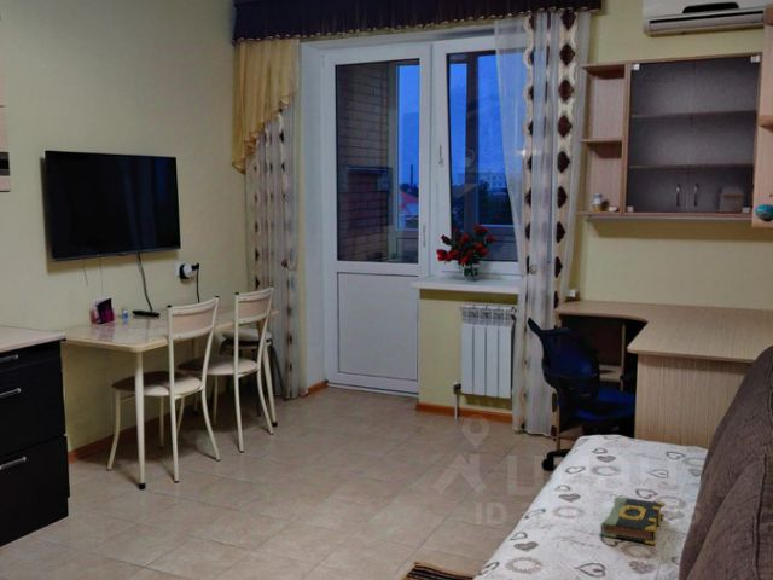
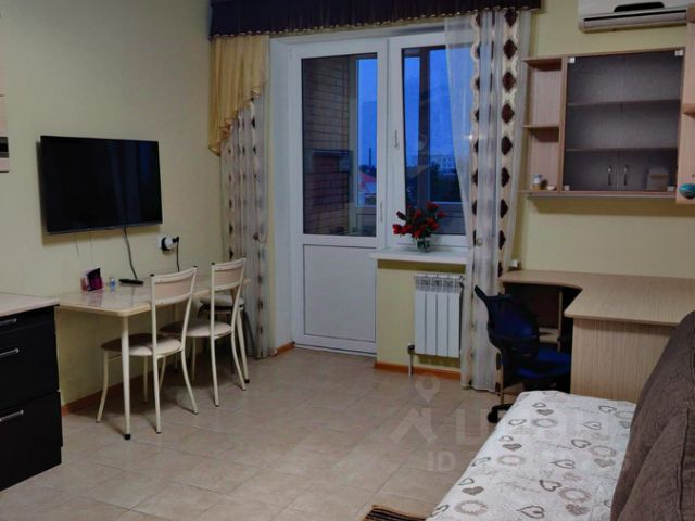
- book [600,495,666,546]
